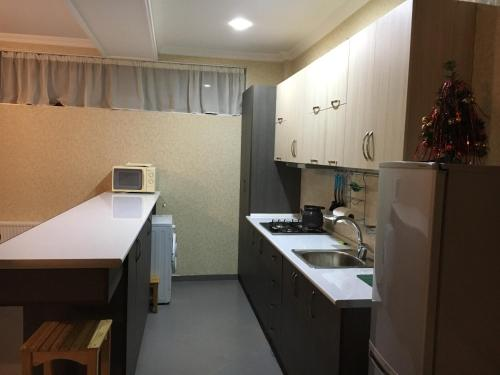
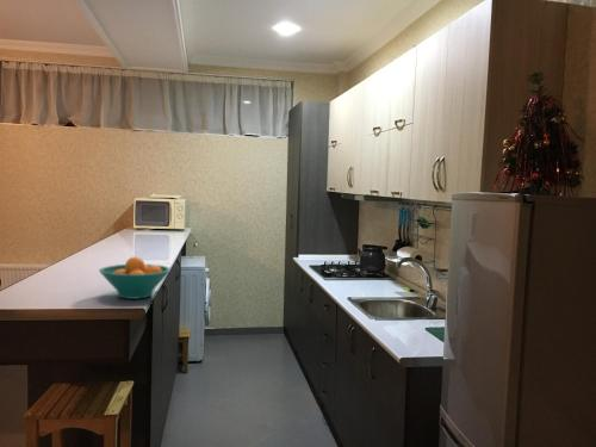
+ fruit bowl [98,255,172,300]
